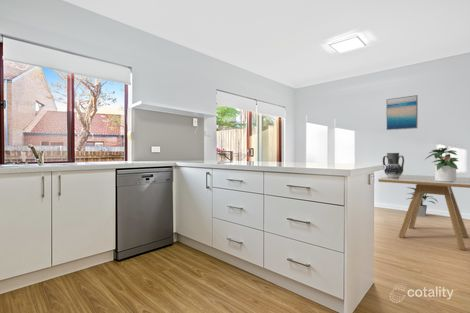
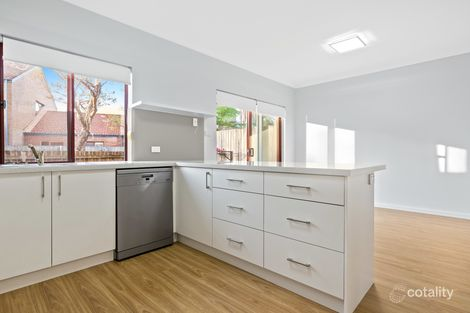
- dining table [377,174,470,251]
- wall art [385,94,419,131]
- potted plant [425,146,459,182]
- ceramic jug [382,152,405,178]
- indoor plant [404,184,439,217]
